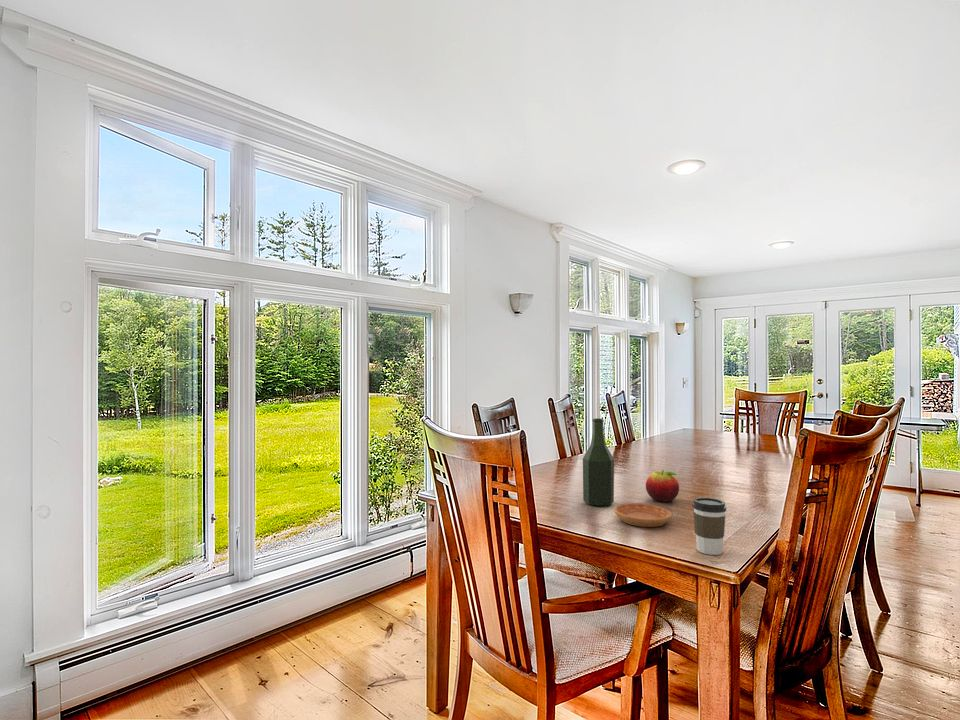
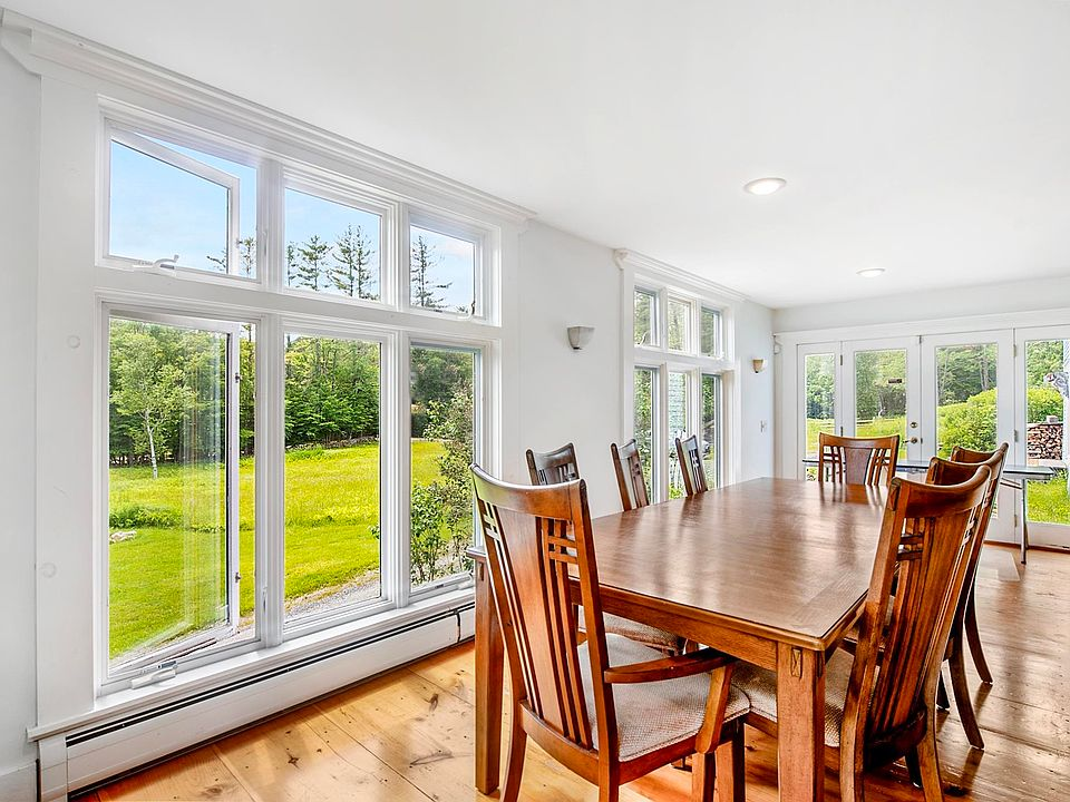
- saucer [613,502,673,528]
- coffee cup [691,496,727,556]
- fruit [645,469,680,503]
- bottle [582,418,615,507]
